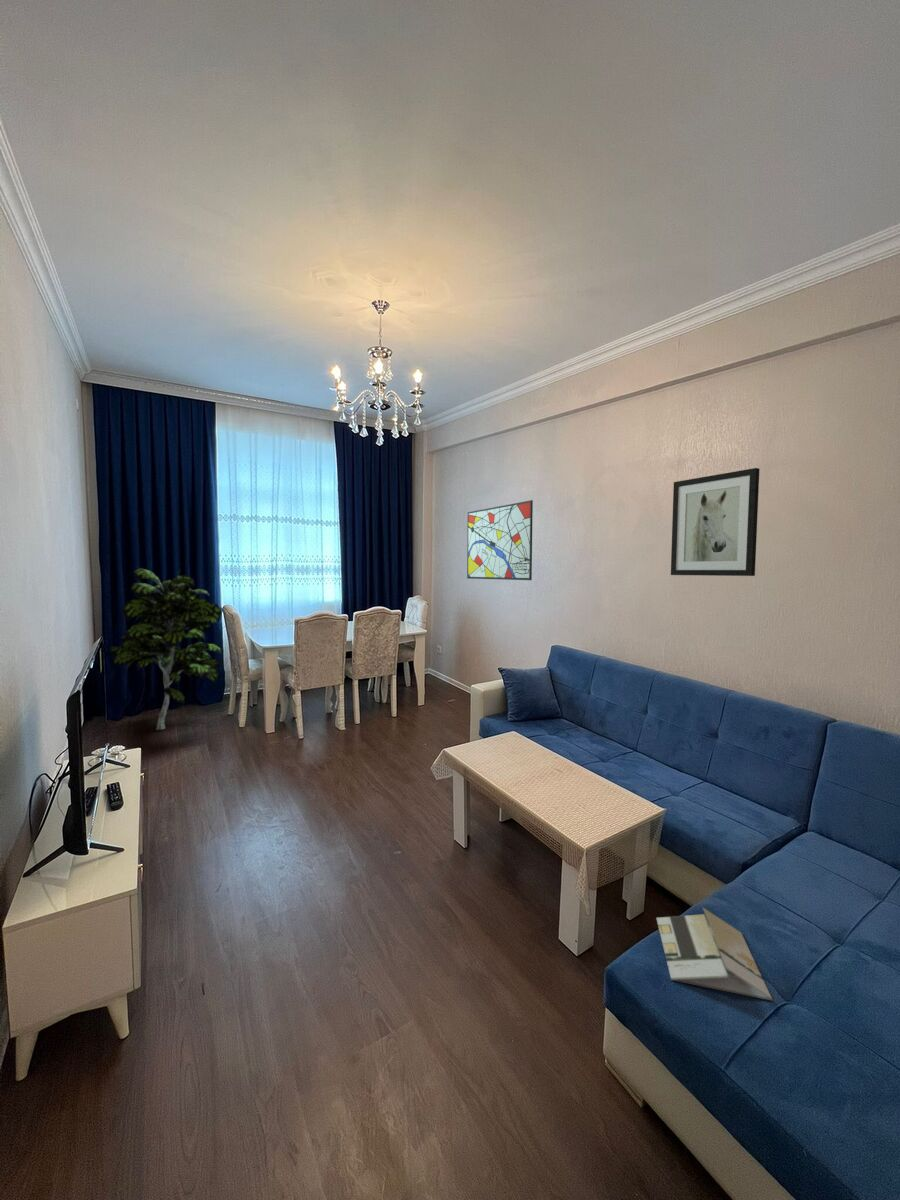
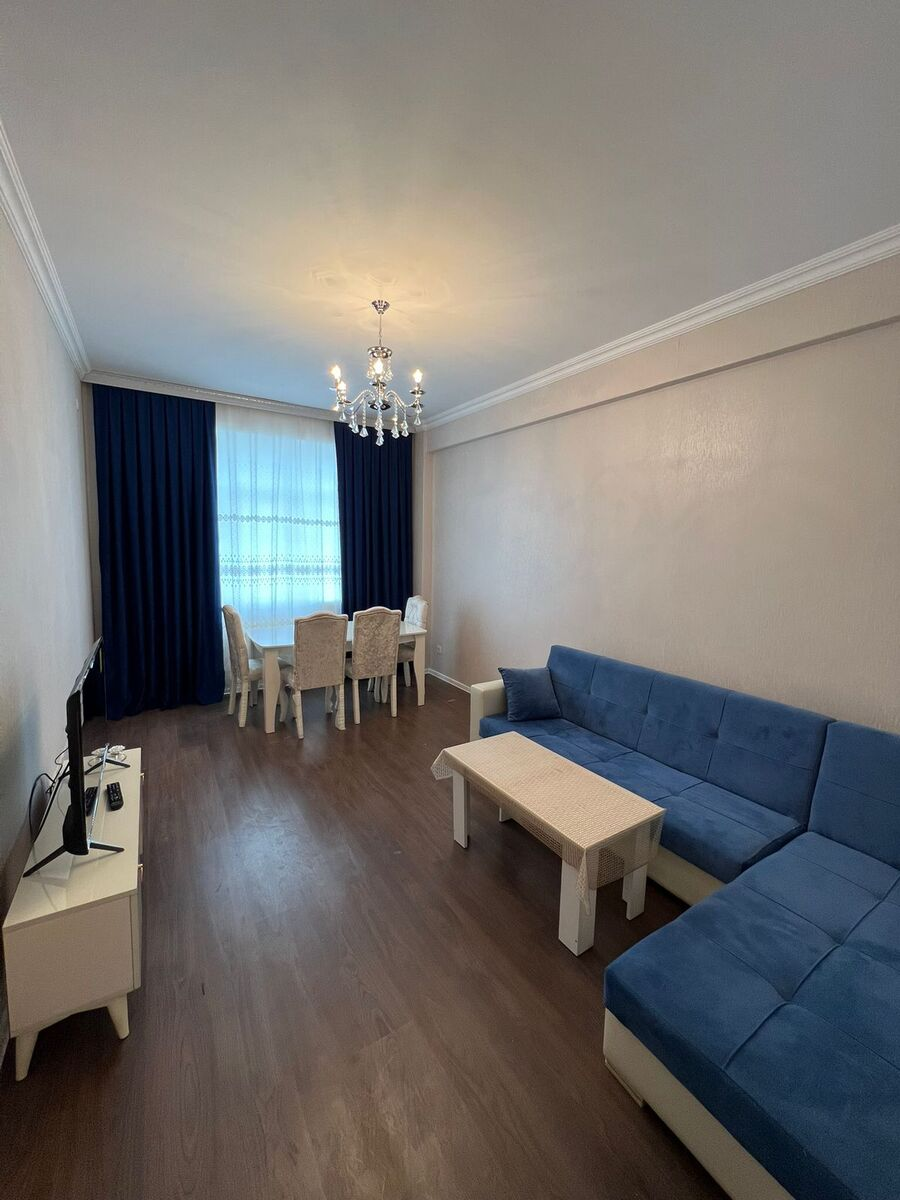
- brochure [655,907,774,1002]
- wall art [466,499,534,581]
- wall art [670,467,760,577]
- indoor plant [107,567,223,731]
